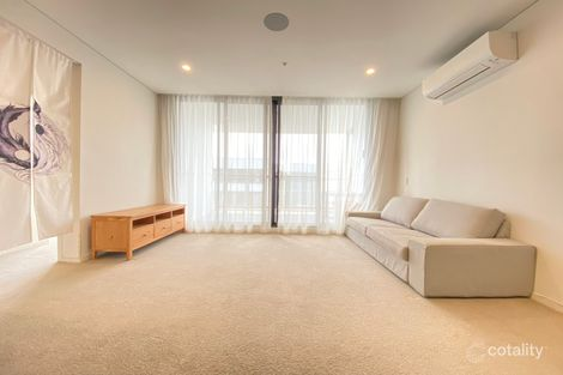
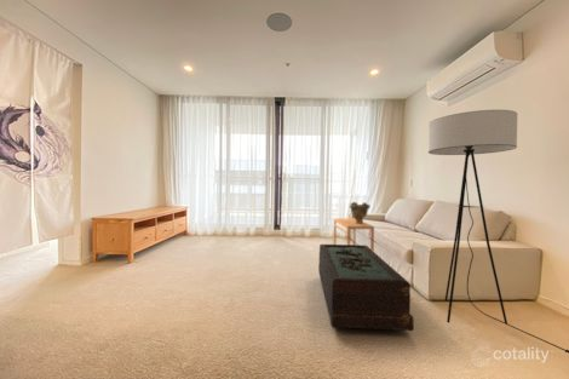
+ coffee table [317,243,415,332]
+ side table [333,217,375,252]
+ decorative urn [349,201,370,224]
+ floor lamp [427,109,569,355]
